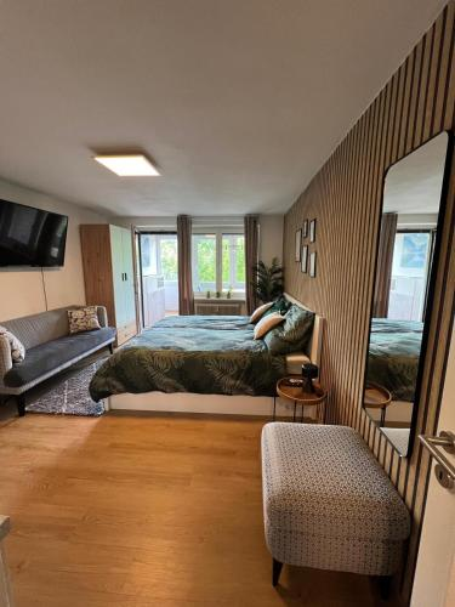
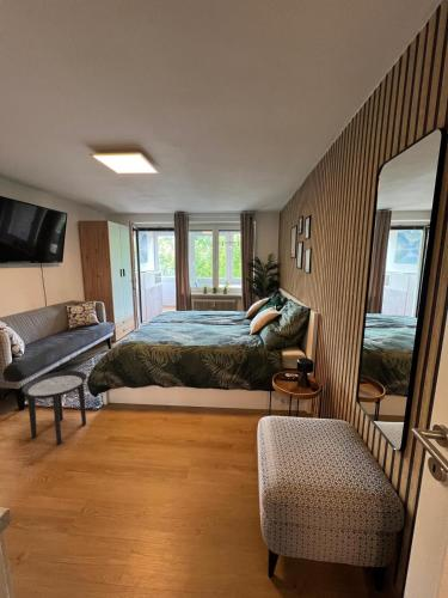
+ side table [20,370,88,446]
